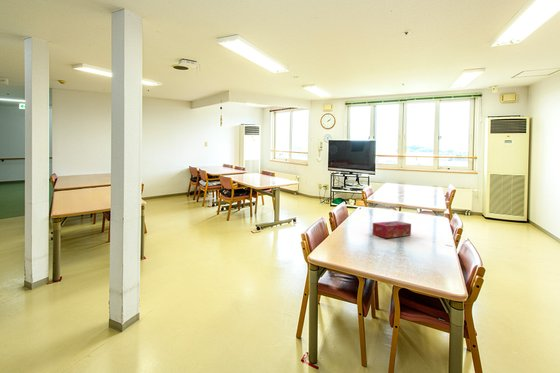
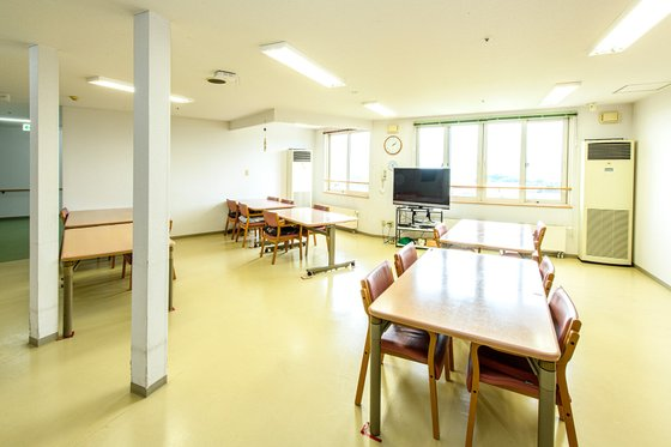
- tissue box [371,220,412,239]
